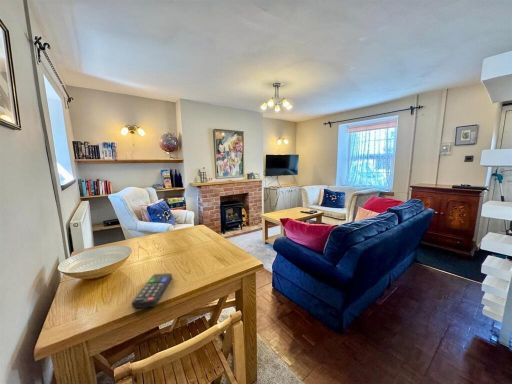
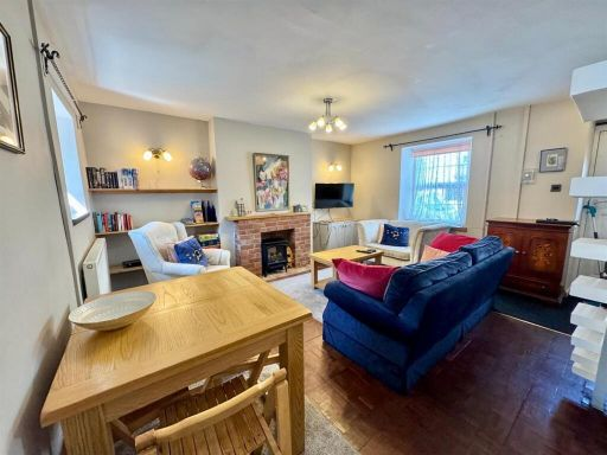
- remote control [131,272,173,309]
